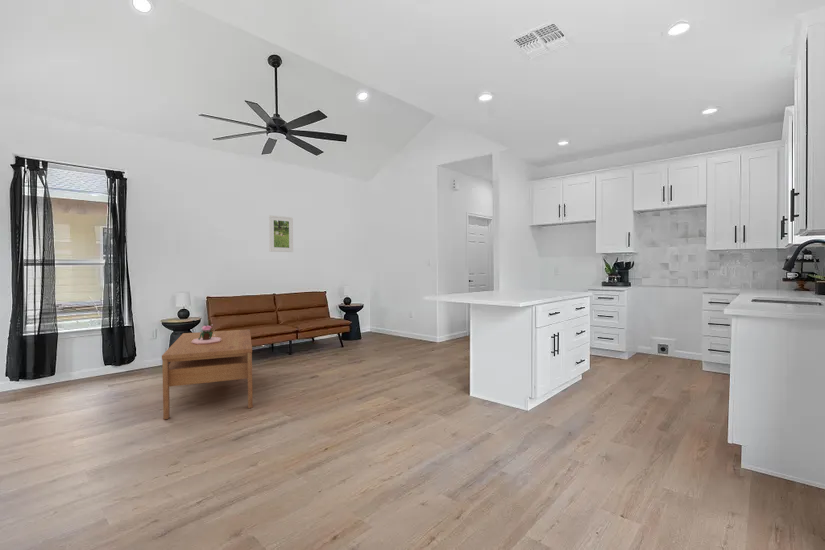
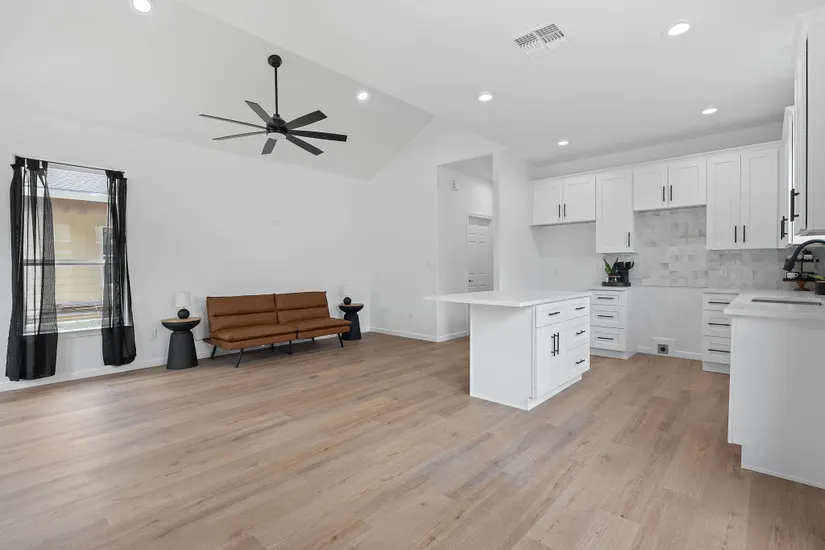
- coffee table [161,328,253,420]
- potted plant [192,324,221,345]
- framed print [268,214,294,253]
